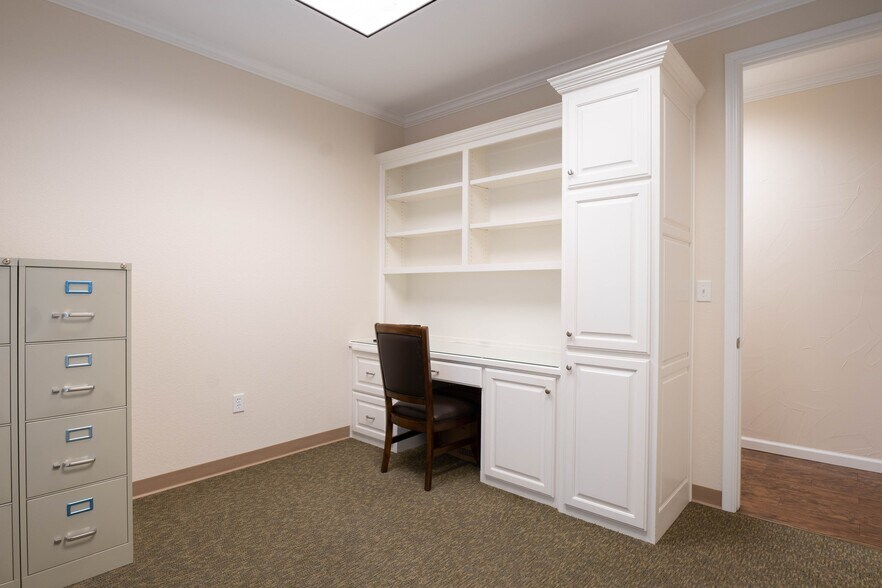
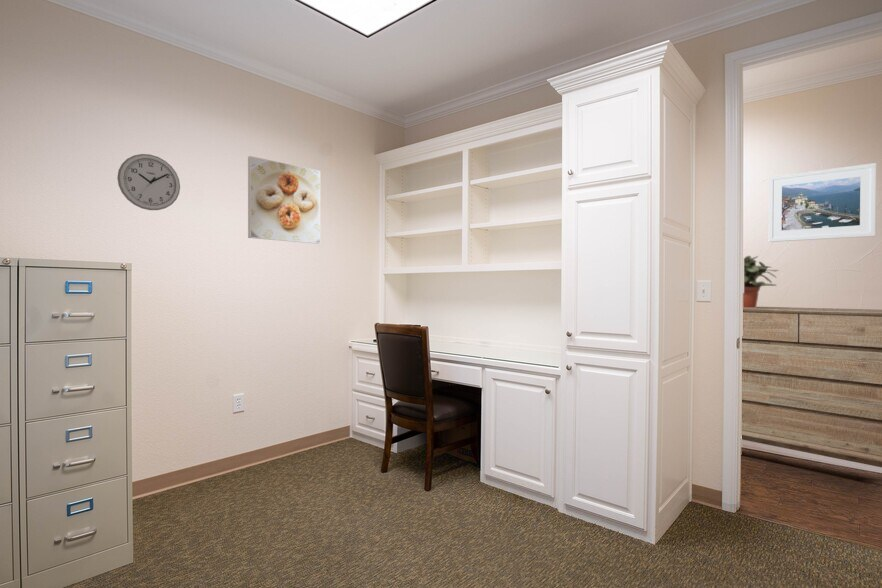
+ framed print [768,162,877,243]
+ potted plant [742,255,780,308]
+ wall clock [116,153,181,211]
+ dresser [741,306,882,468]
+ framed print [247,155,321,245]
